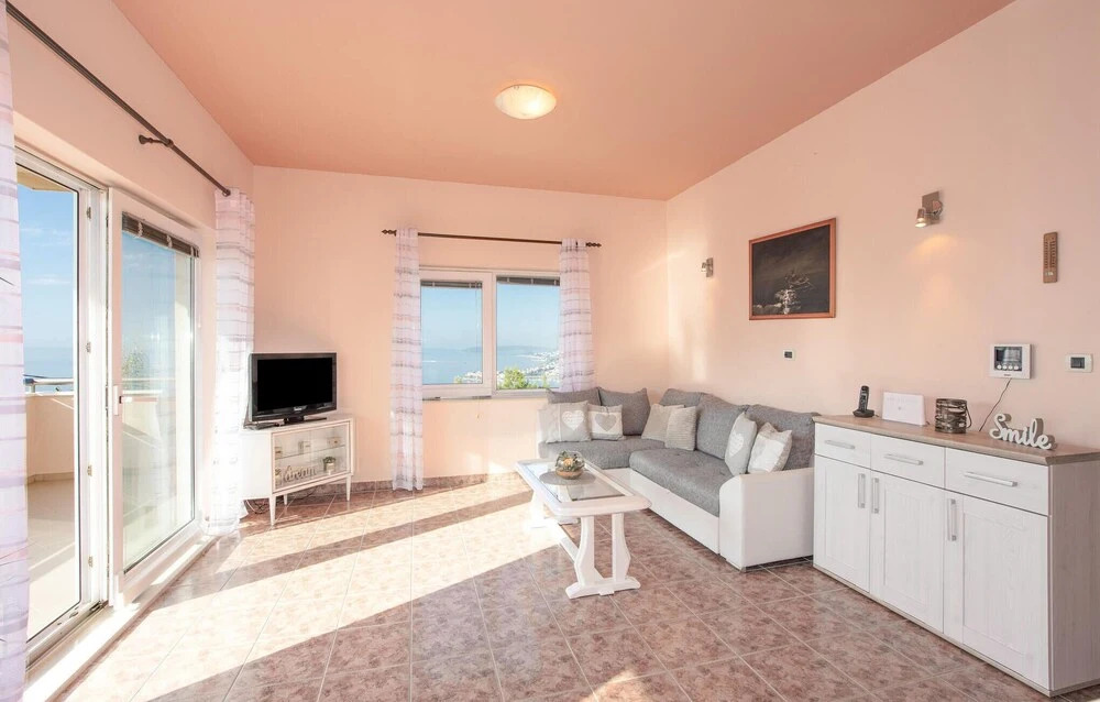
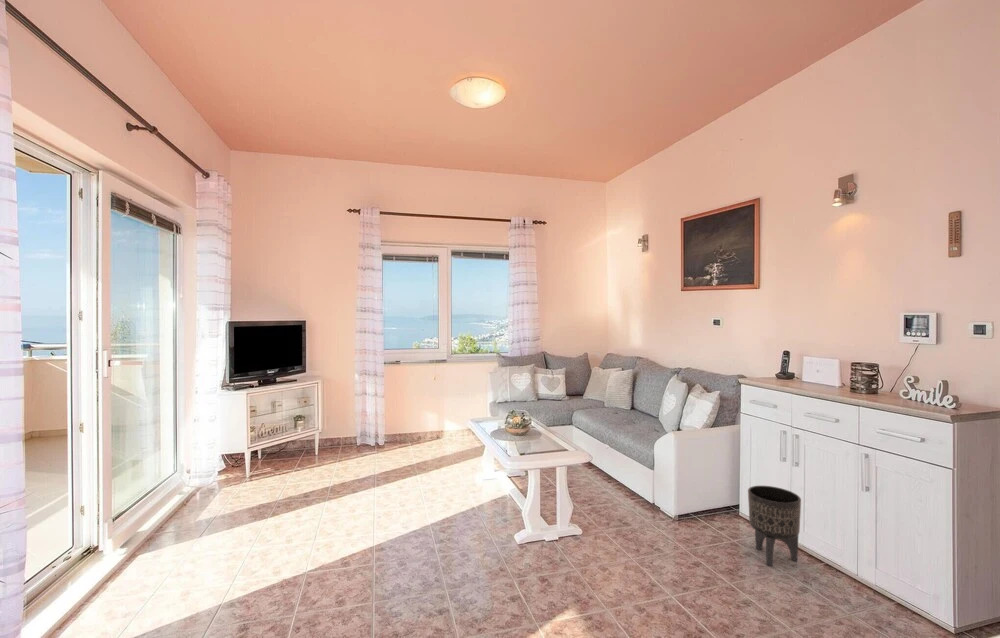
+ planter [747,485,802,567]
